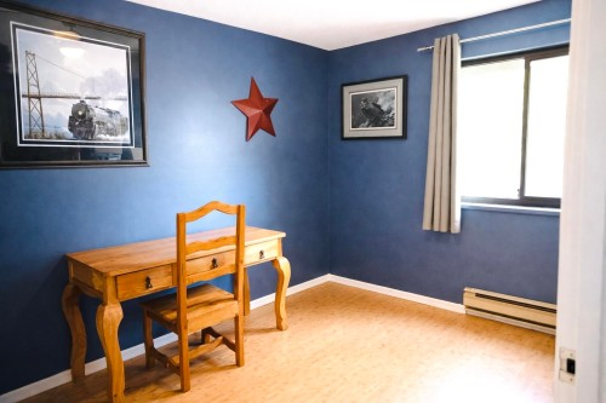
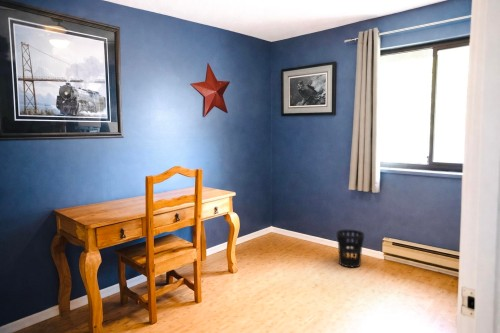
+ wastebasket [336,229,365,268]
